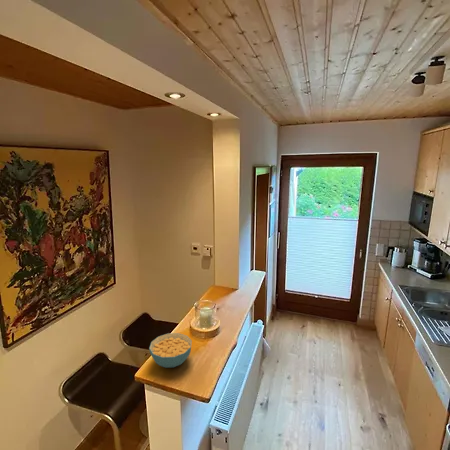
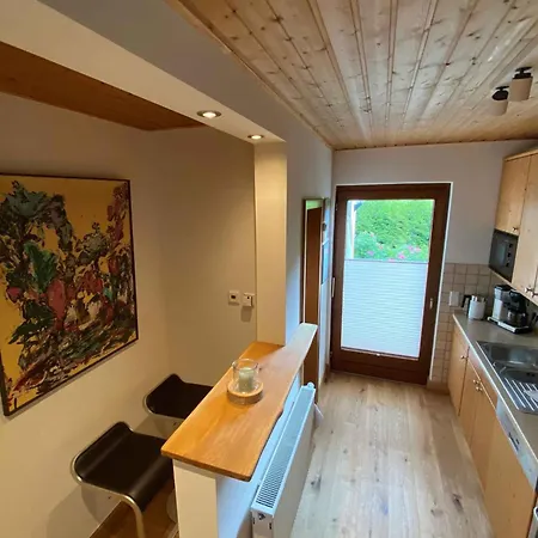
- cereal bowl [148,332,193,369]
